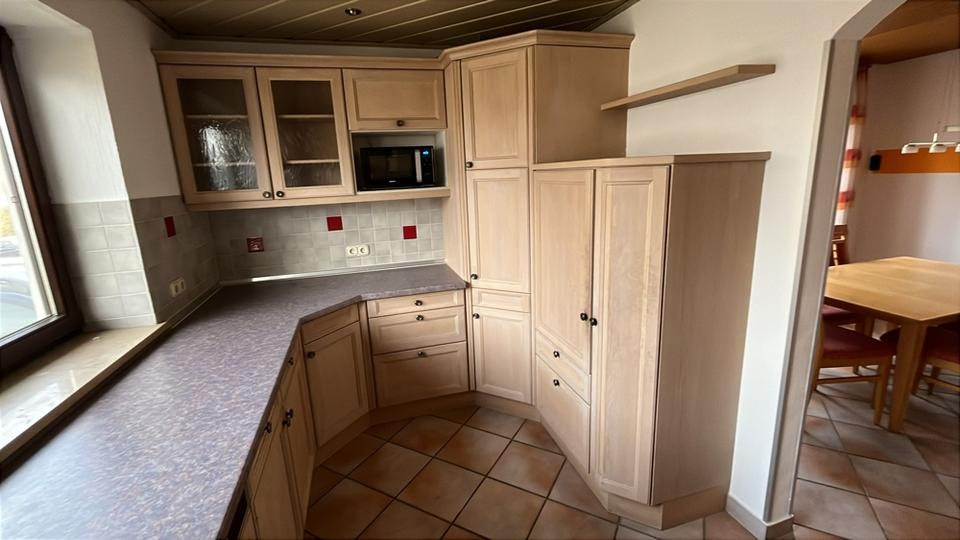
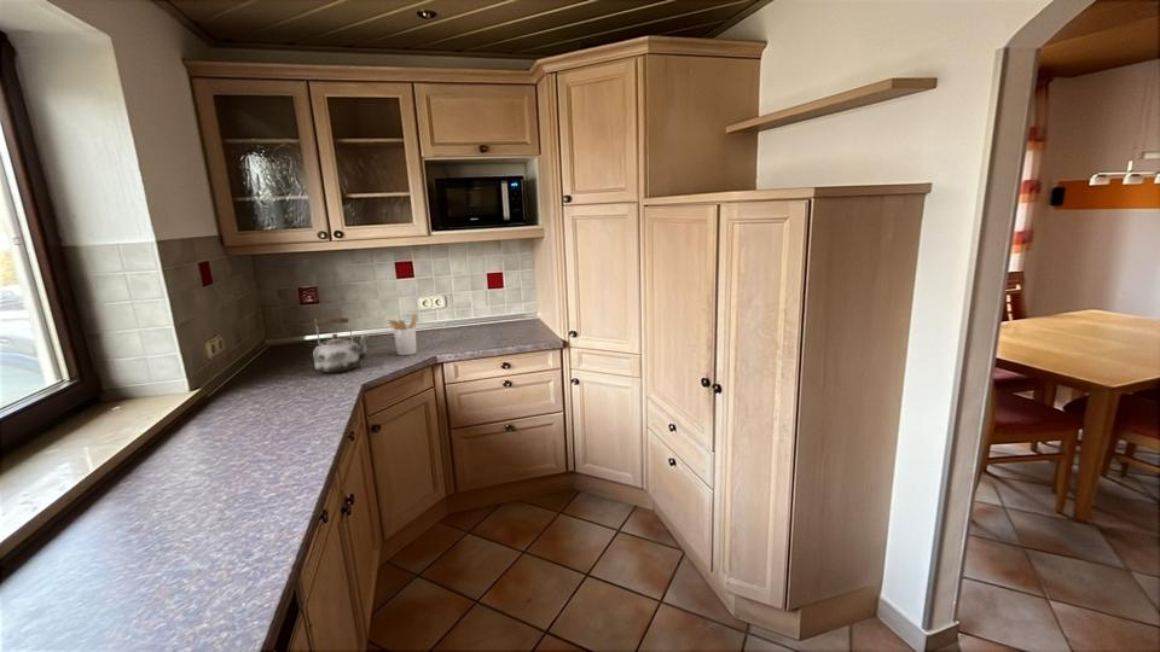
+ kettle [312,316,370,374]
+ utensil holder [387,314,418,356]
